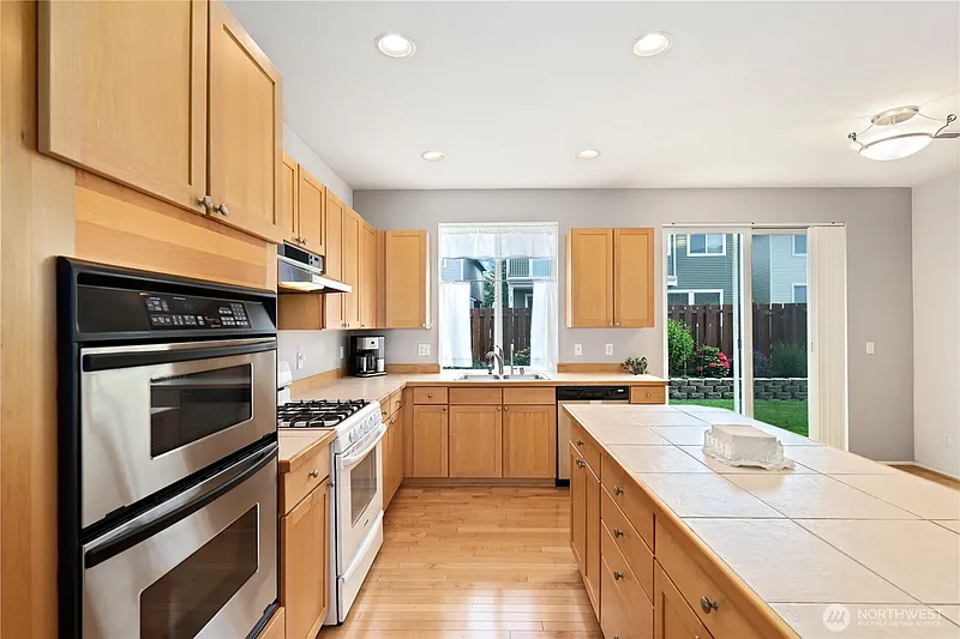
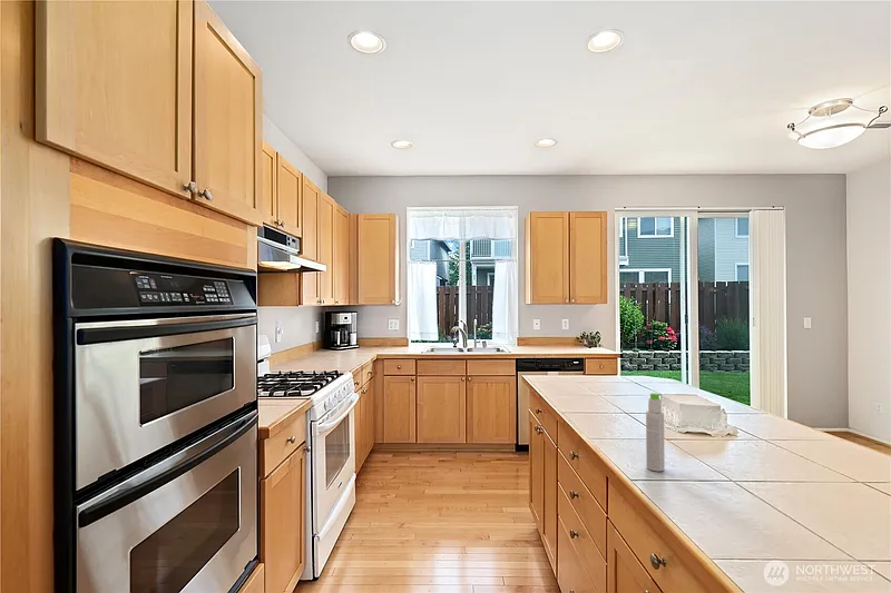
+ bottle [645,392,666,472]
